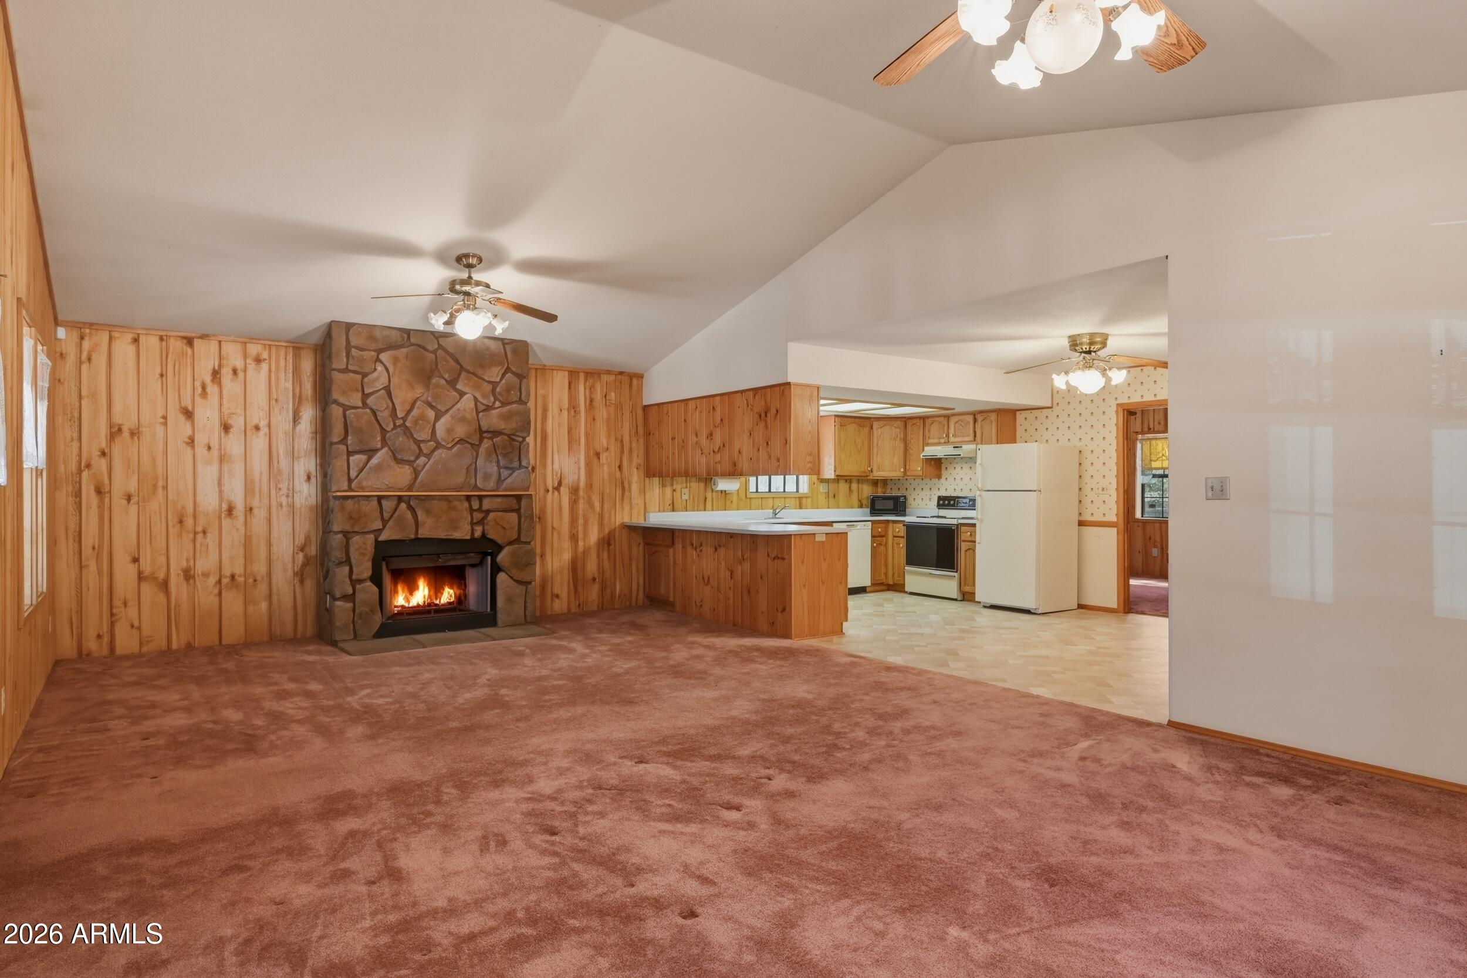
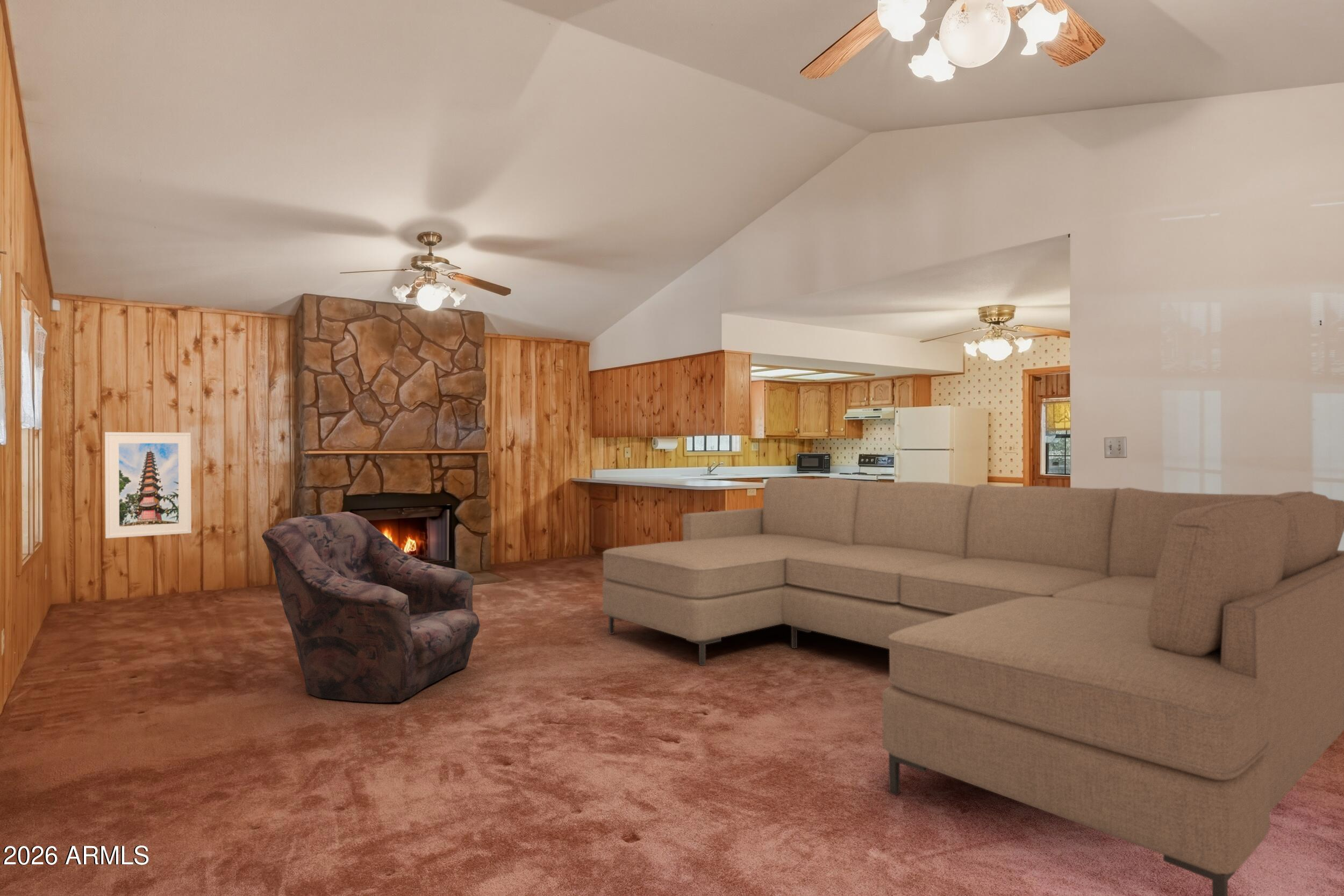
+ armchair [261,511,481,703]
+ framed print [104,432,192,539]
+ sofa [602,477,1344,896]
